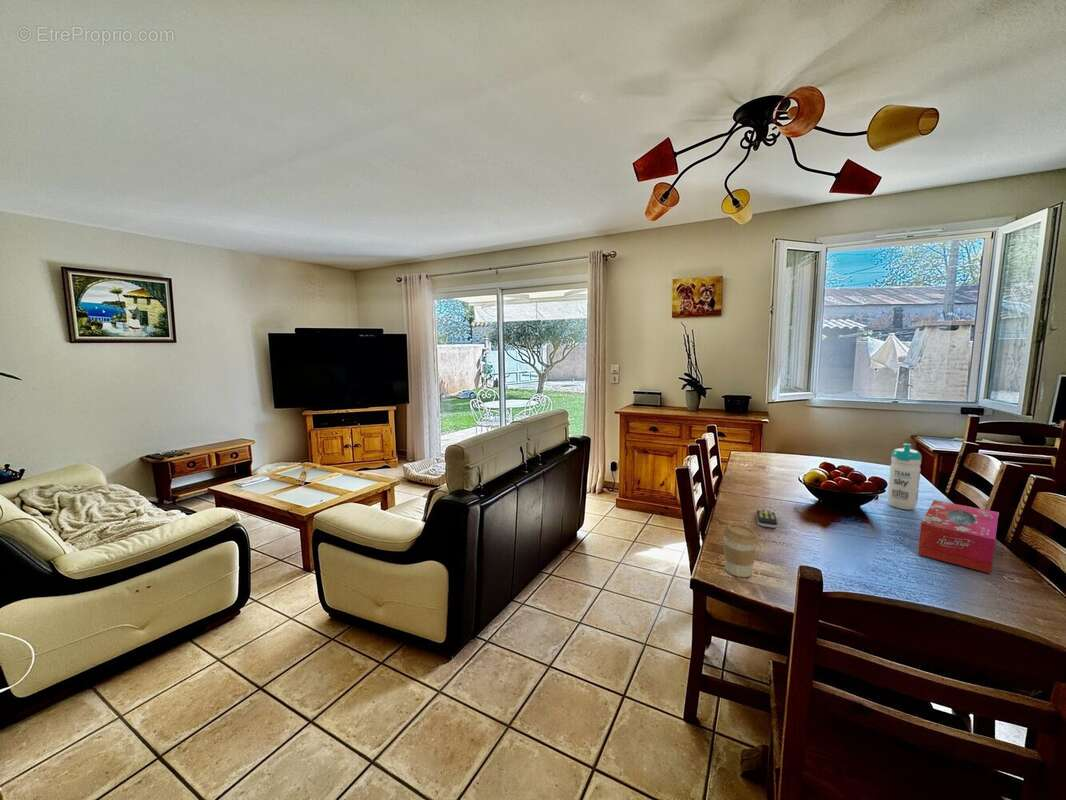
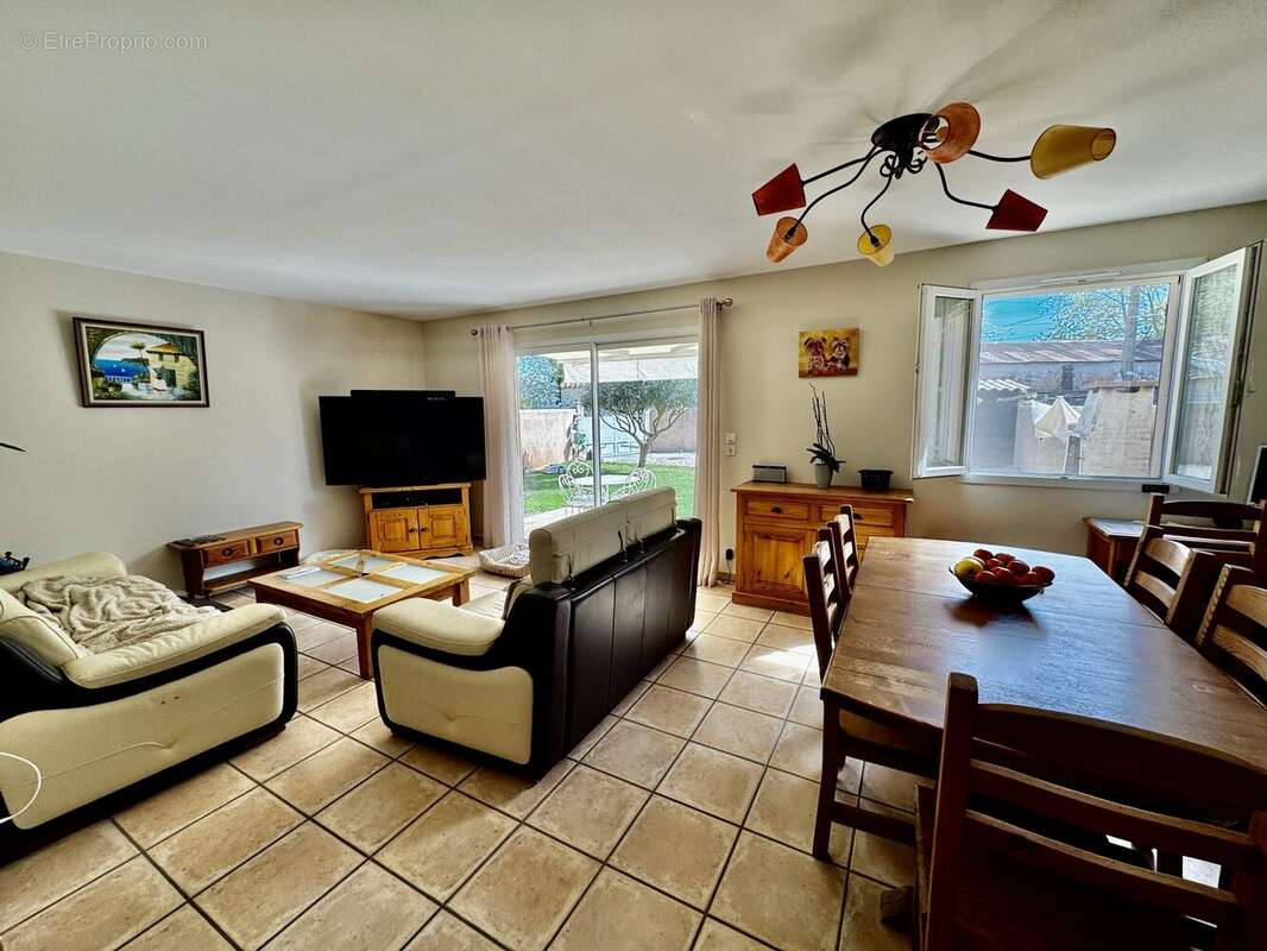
- water bottle [887,443,923,511]
- coffee cup [722,523,759,578]
- tissue box [917,499,1000,574]
- remote control [755,509,779,529]
